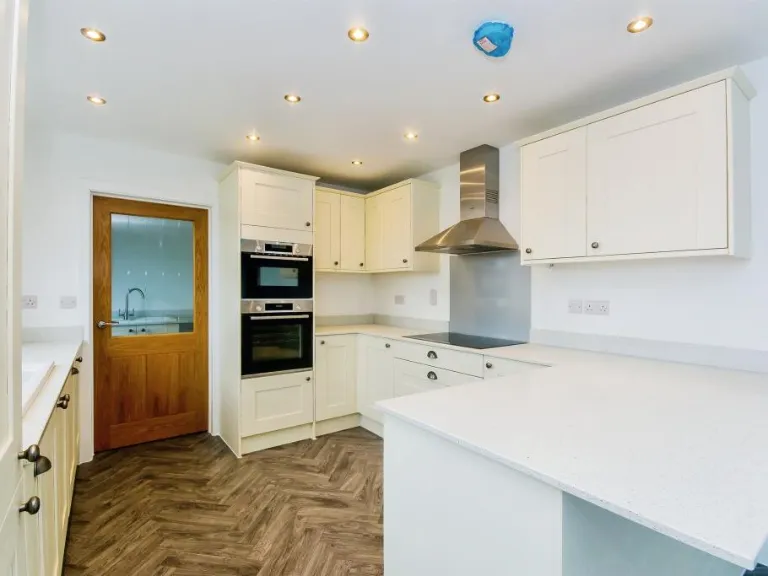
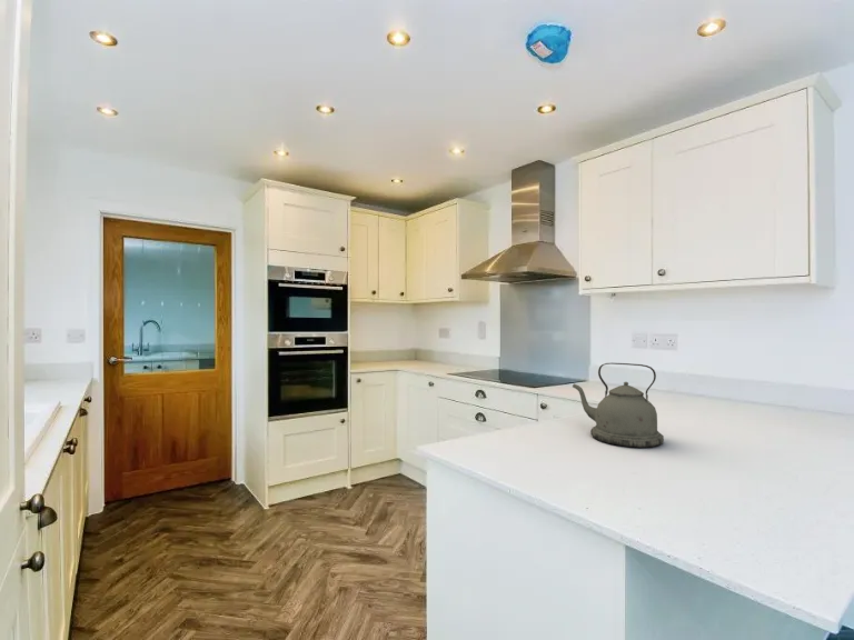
+ kettle [572,362,665,449]
